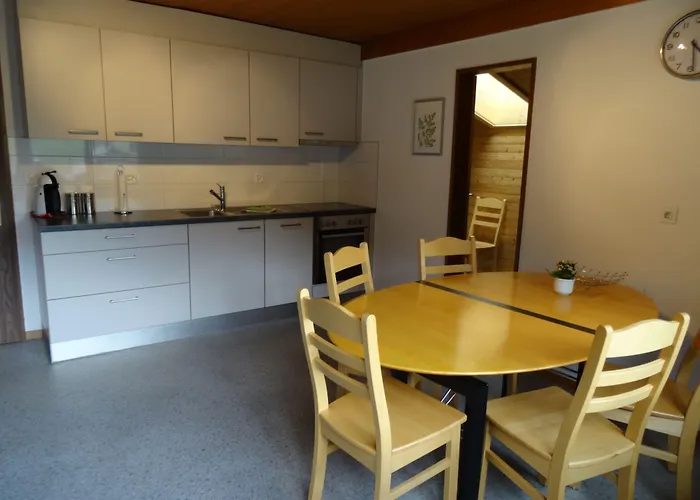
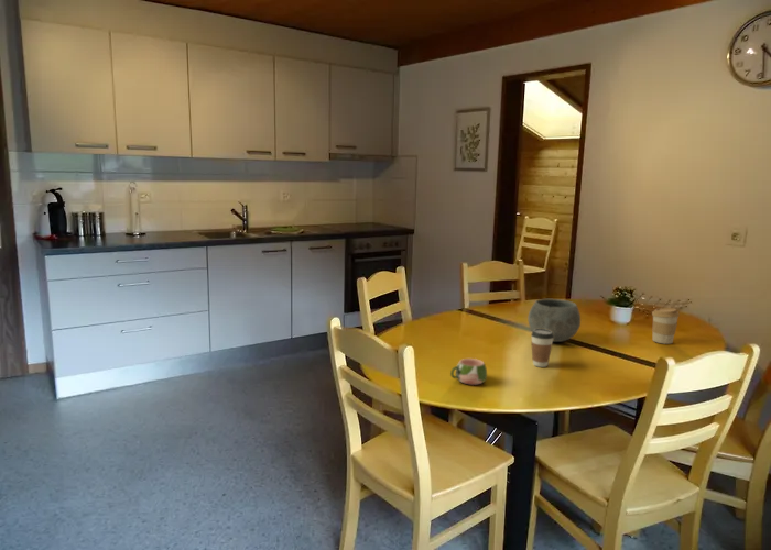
+ coffee cup [530,329,554,369]
+ bowl [528,298,582,343]
+ mug [449,358,488,386]
+ coffee cup [651,307,681,345]
